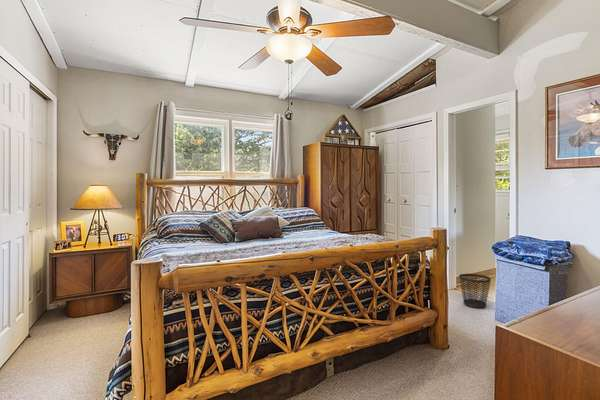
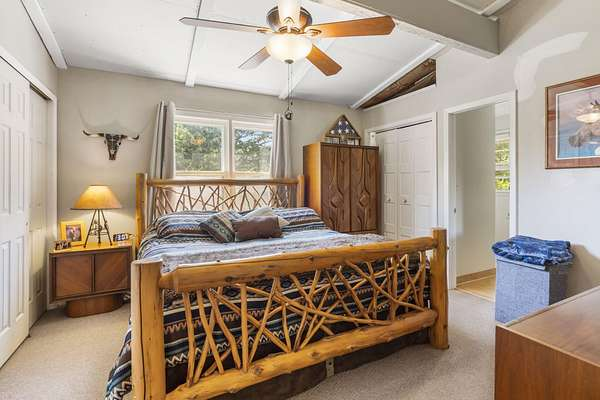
- wastebasket [458,273,492,309]
